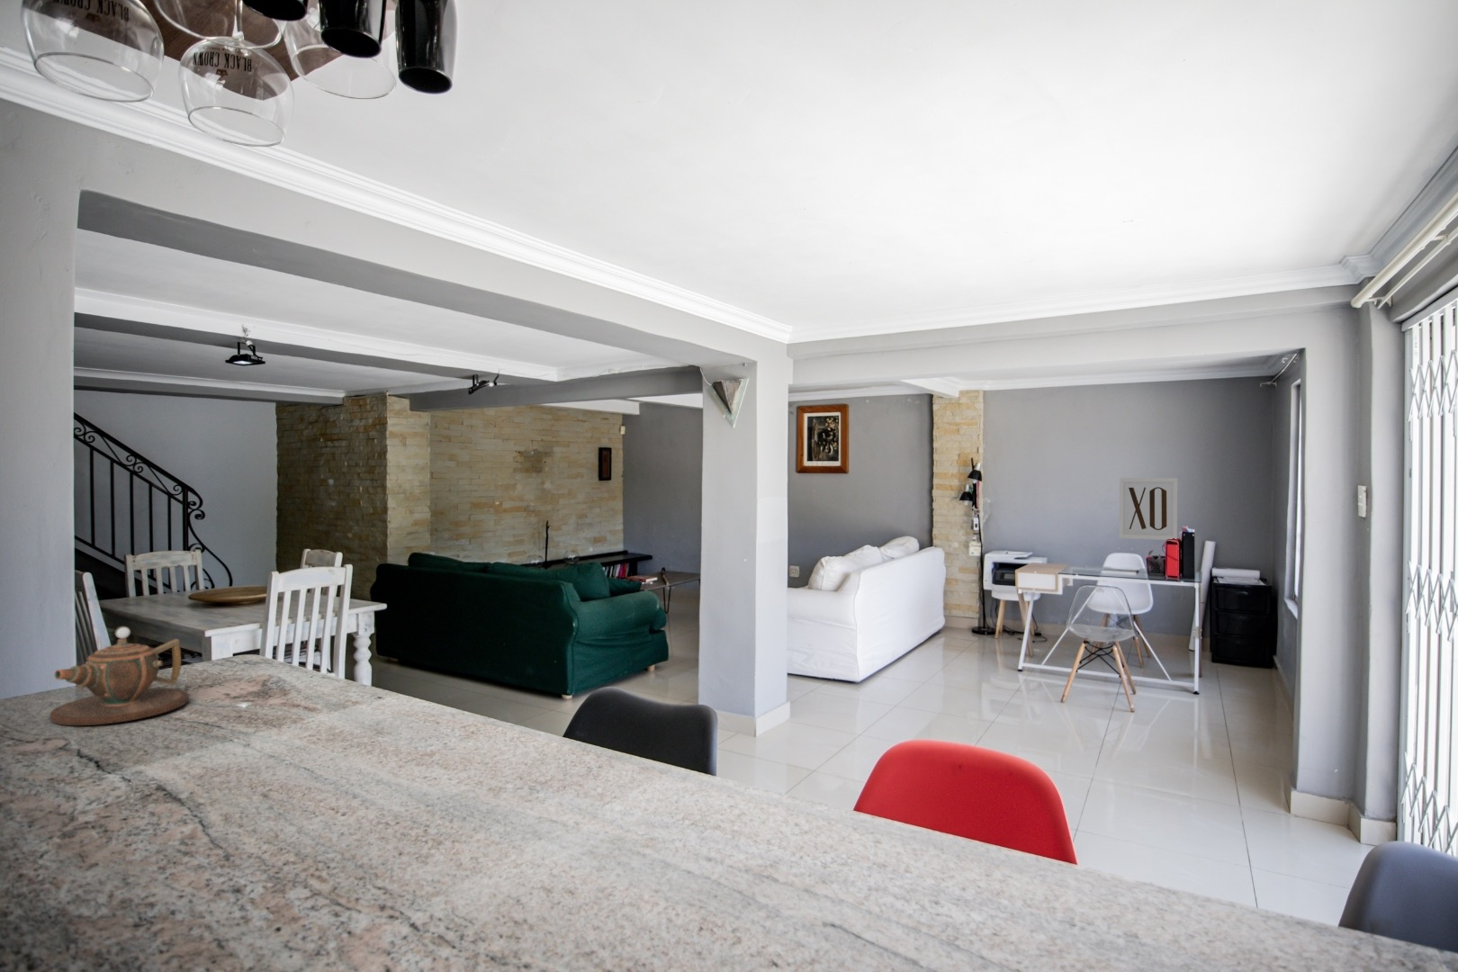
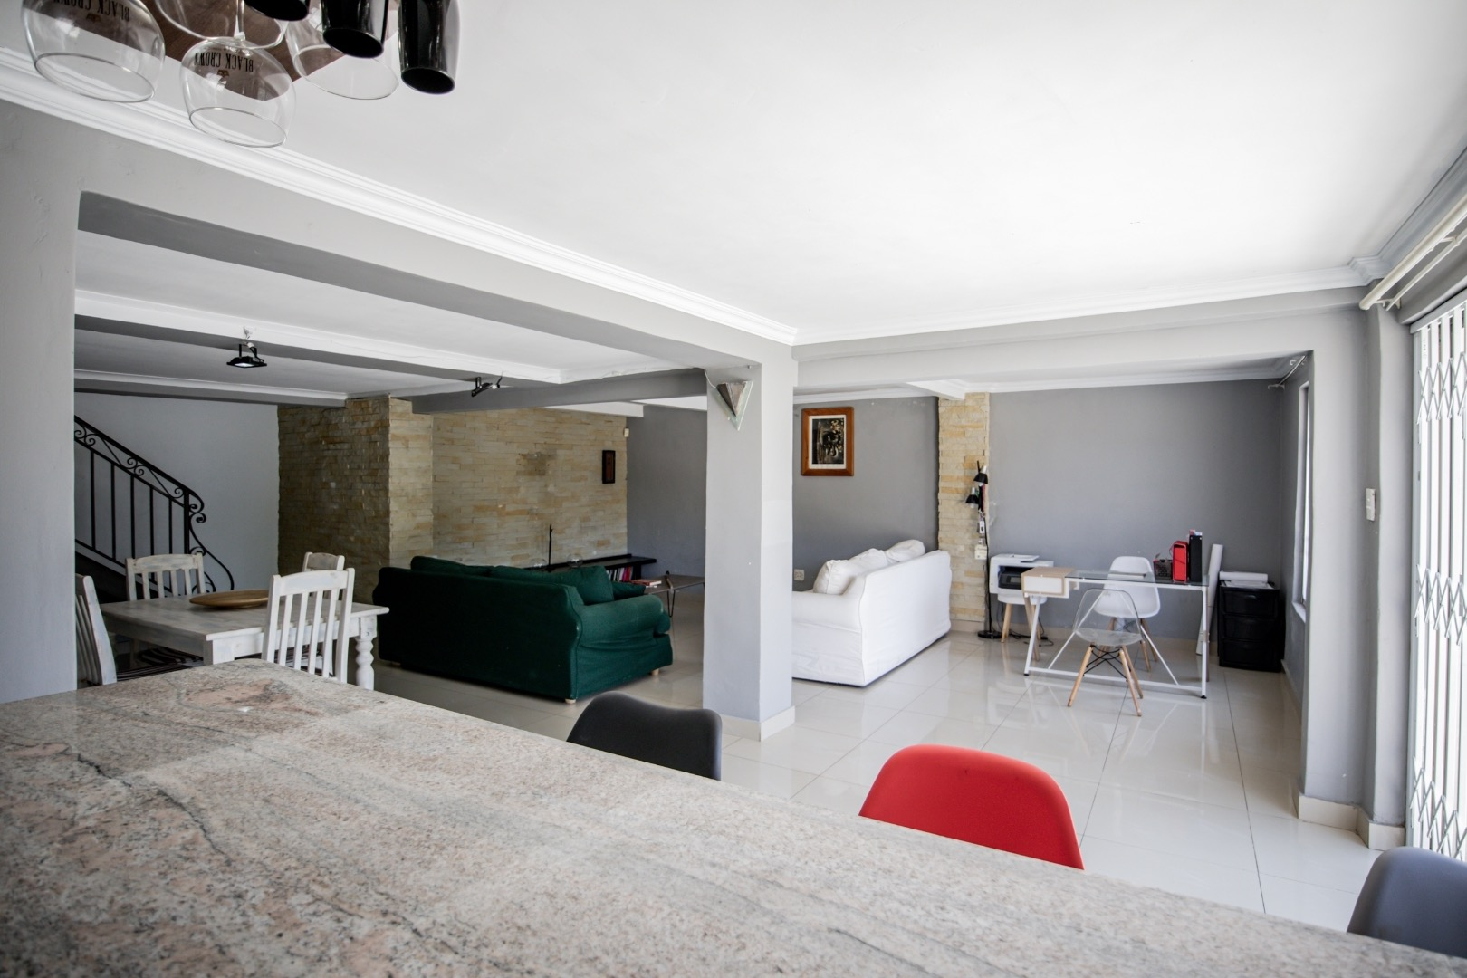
- wall art [1118,477,1178,541]
- teapot [49,626,189,727]
